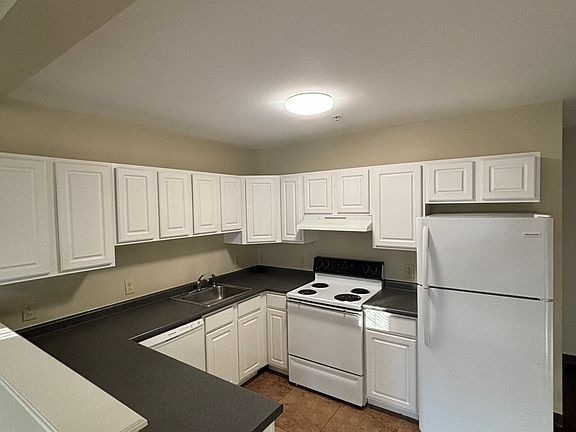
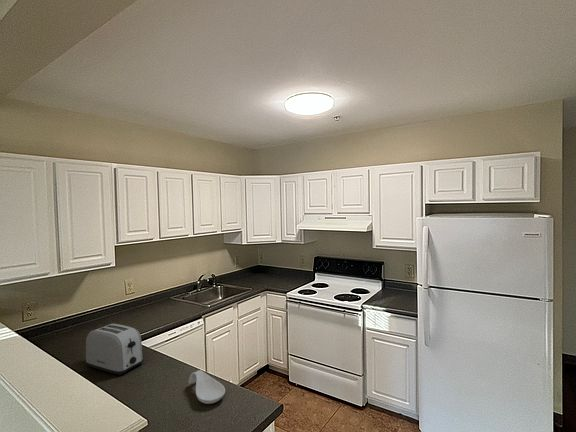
+ toaster [84,323,144,376]
+ spoon rest [188,369,226,405]
